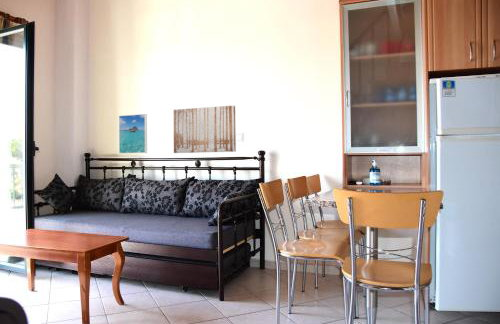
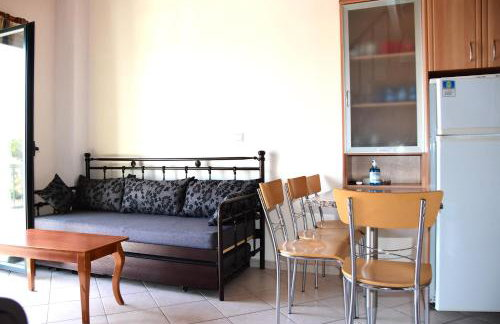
- wall art [172,104,237,154]
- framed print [118,113,148,155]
